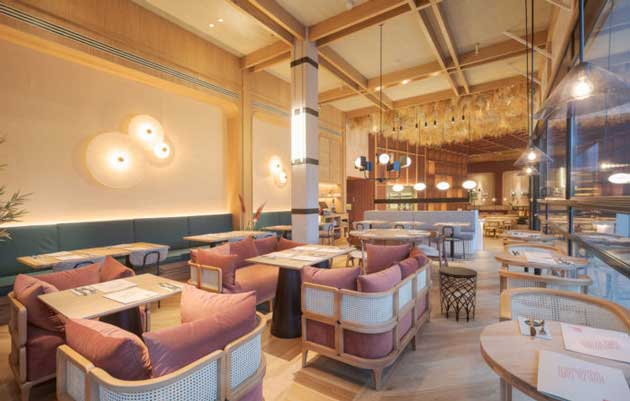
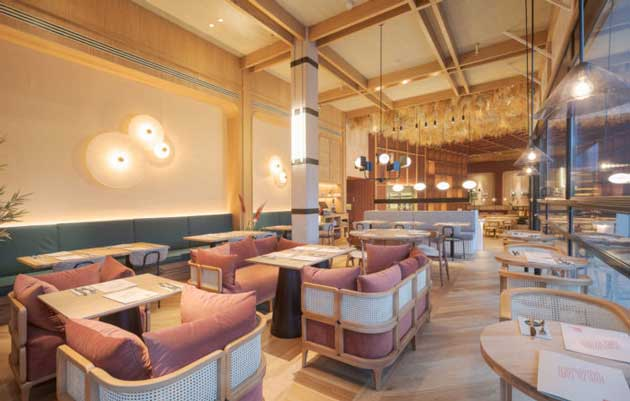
- side table [437,266,478,323]
